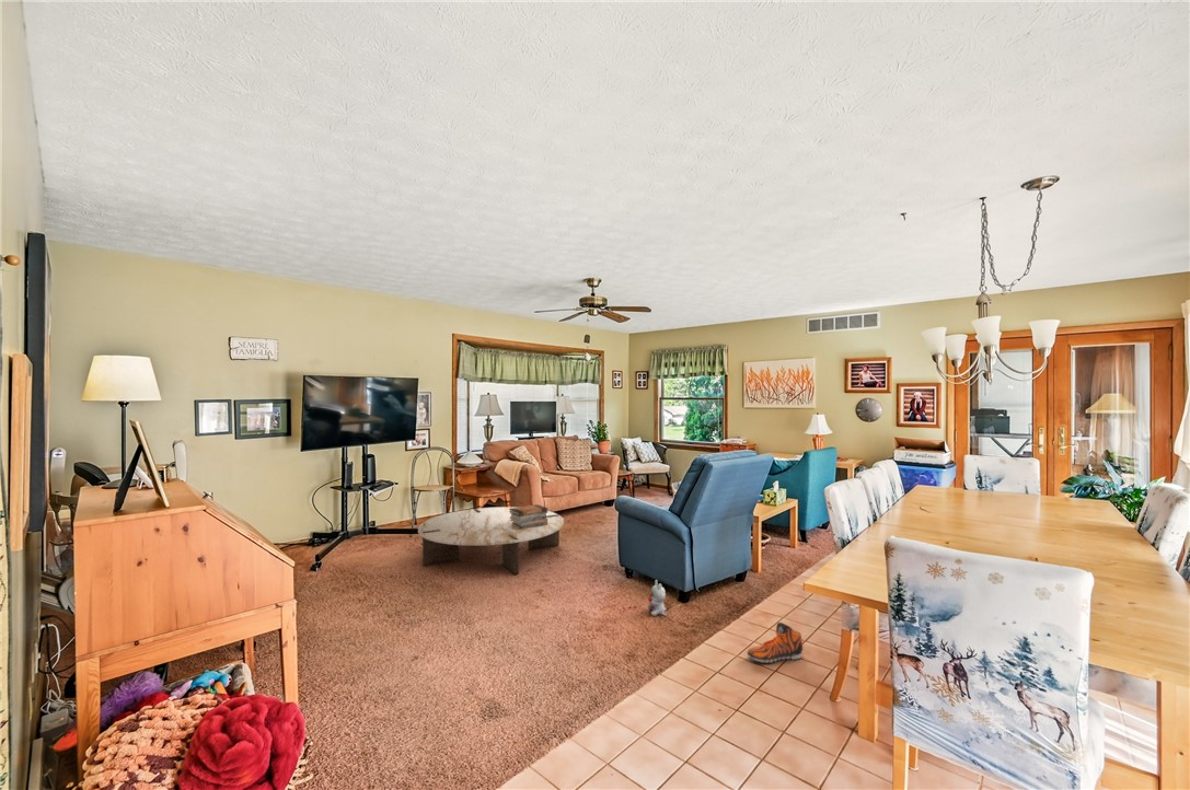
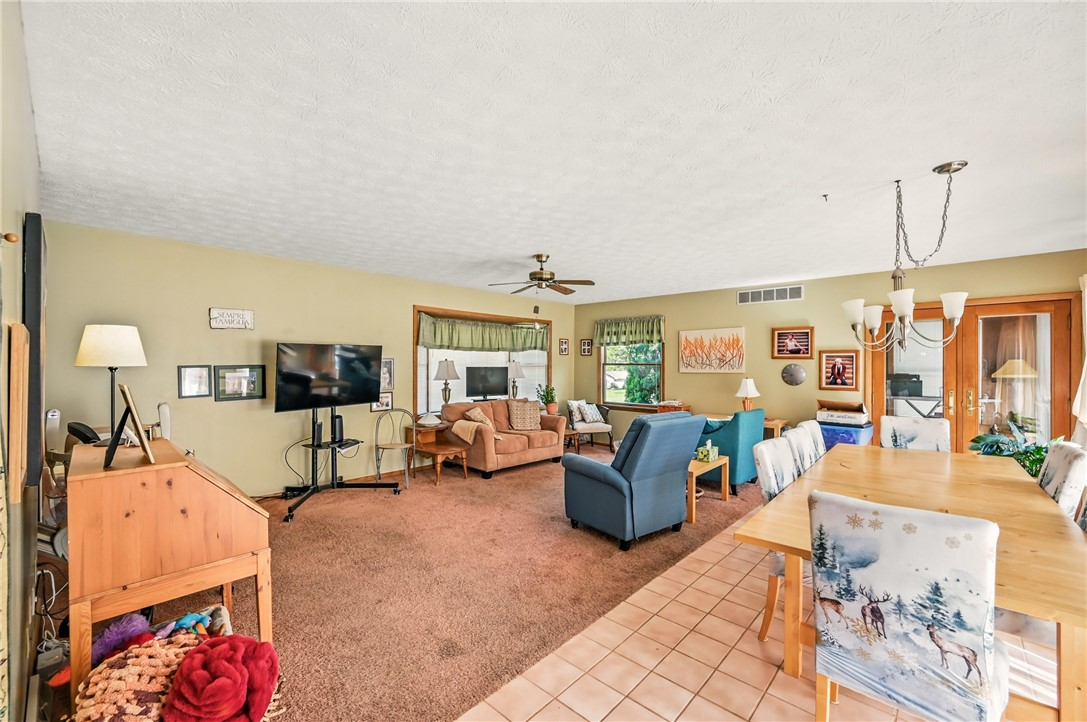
- plush toy [647,579,668,617]
- coffee table [417,506,565,576]
- sneaker [747,621,805,664]
- book stack [509,503,548,530]
